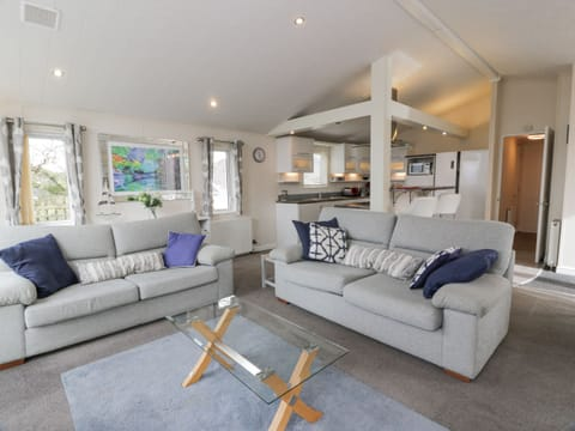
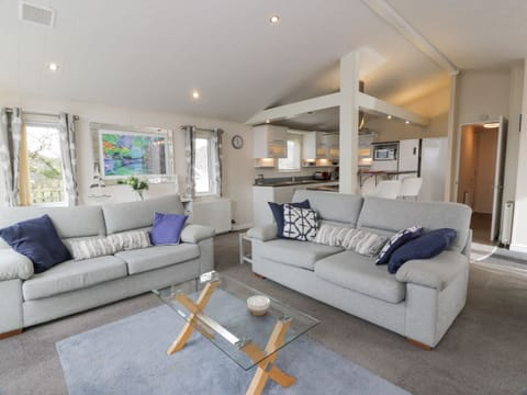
+ bowl [246,294,271,316]
